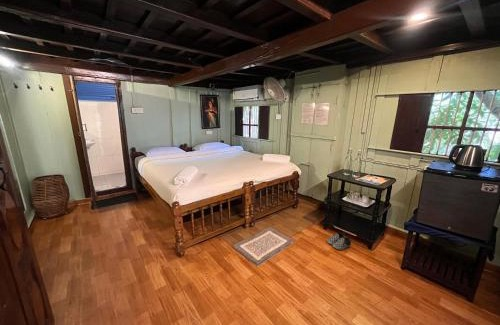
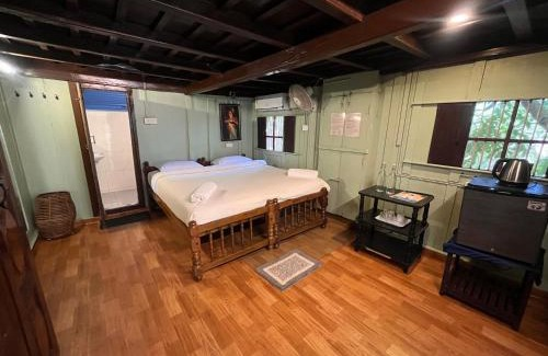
- shoe [326,231,352,251]
